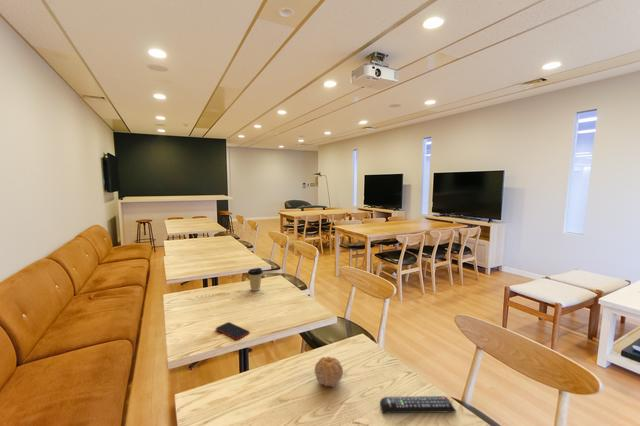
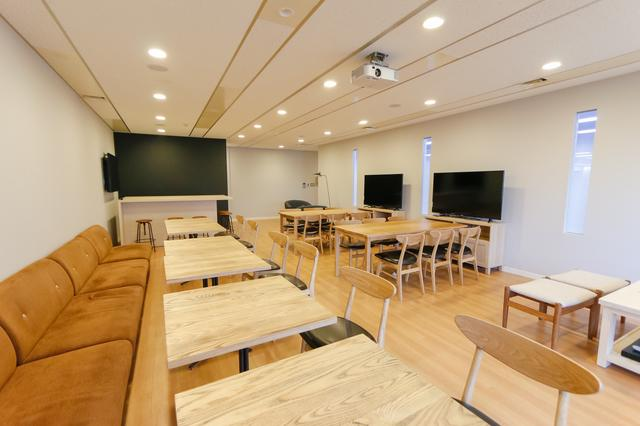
- remote control [379,395,458,414]
- coffee cup [246,267,264,292]
- smartphone [215,321,251,341]
- fruit [314,356,344,388]
